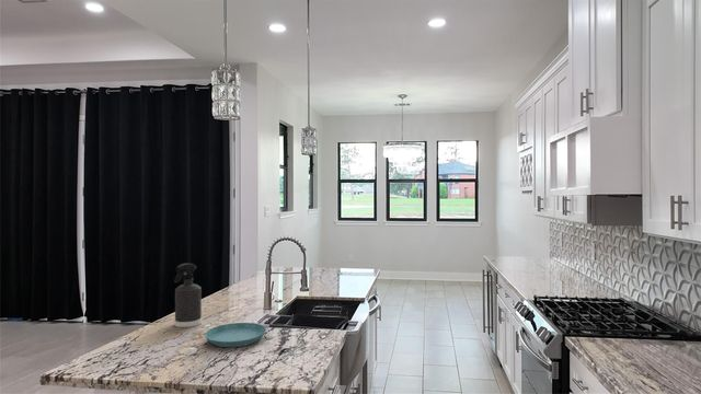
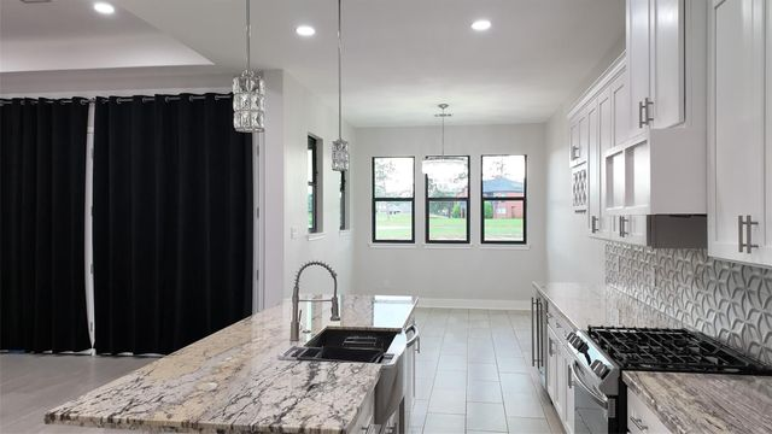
- spray bottle [173,263,203,328]
- saucer [204,322,267,348]
